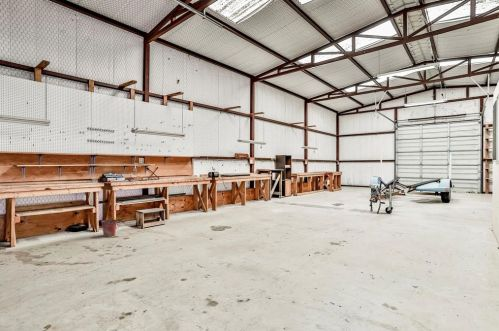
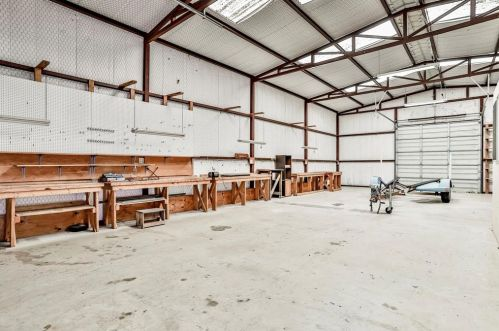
- bucket [100,218,119,238]
